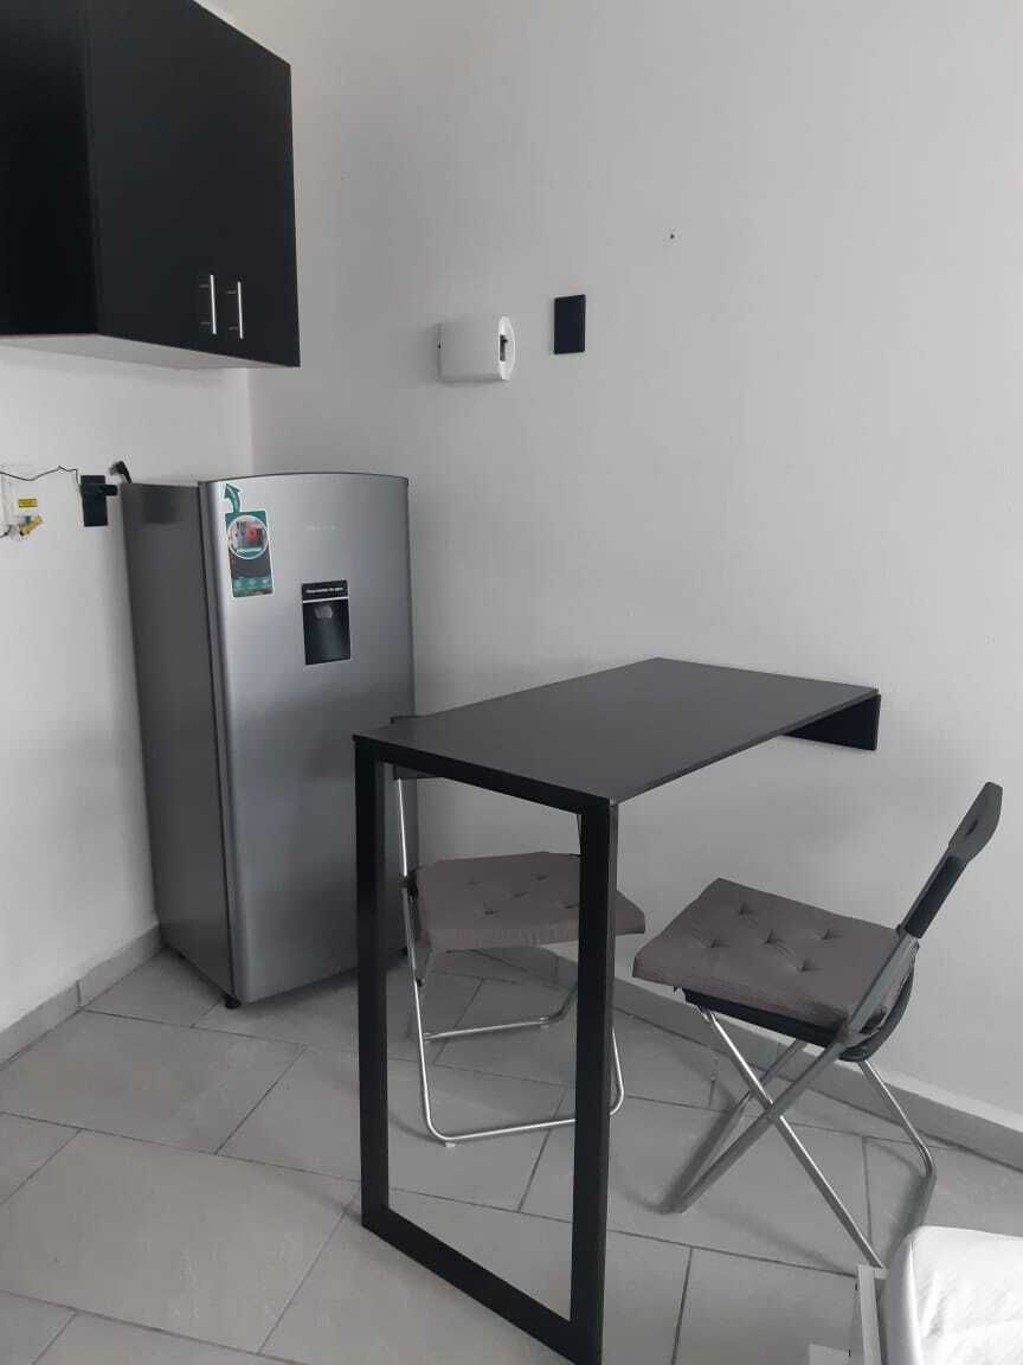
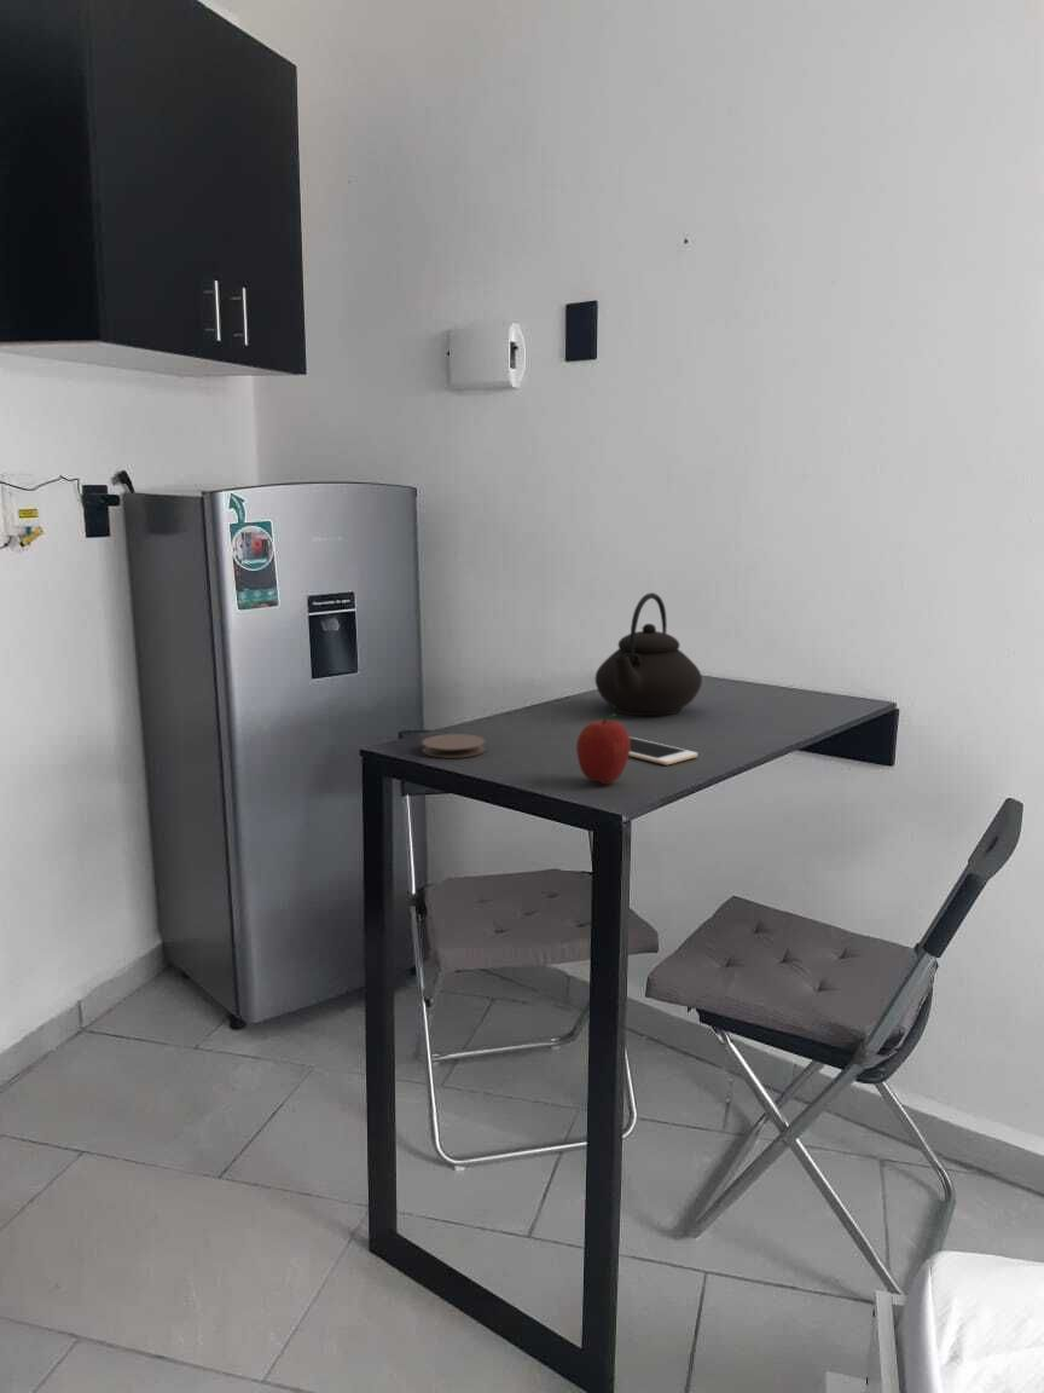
+ teapot [594,591,703,717]
+ cell phone [628,736,698,765]
+ coaster [422,733,486,759]
+ fruit [575,712,631,786]
